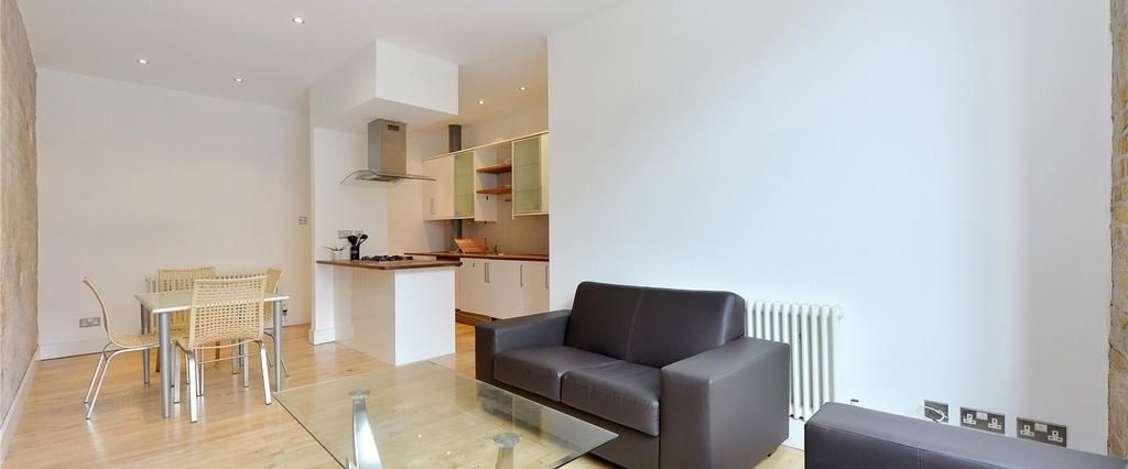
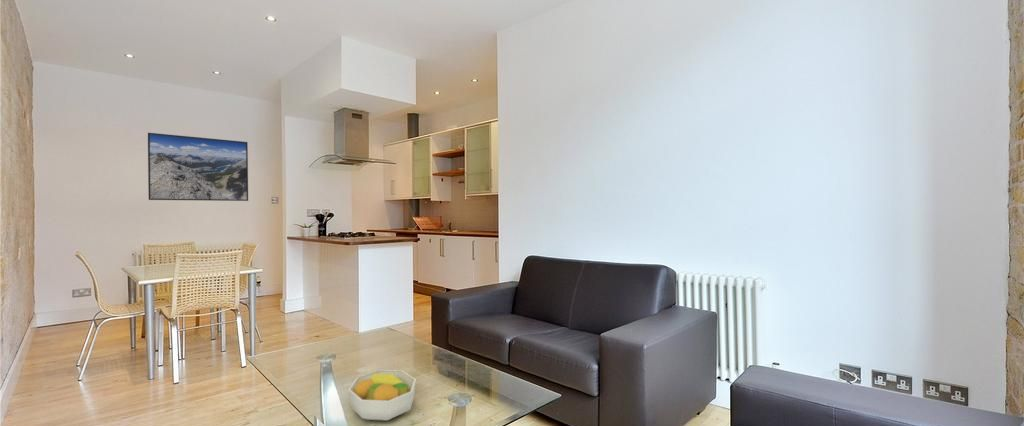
+ fruit bowl [347,369,417,422]
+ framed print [147,132,249,202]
